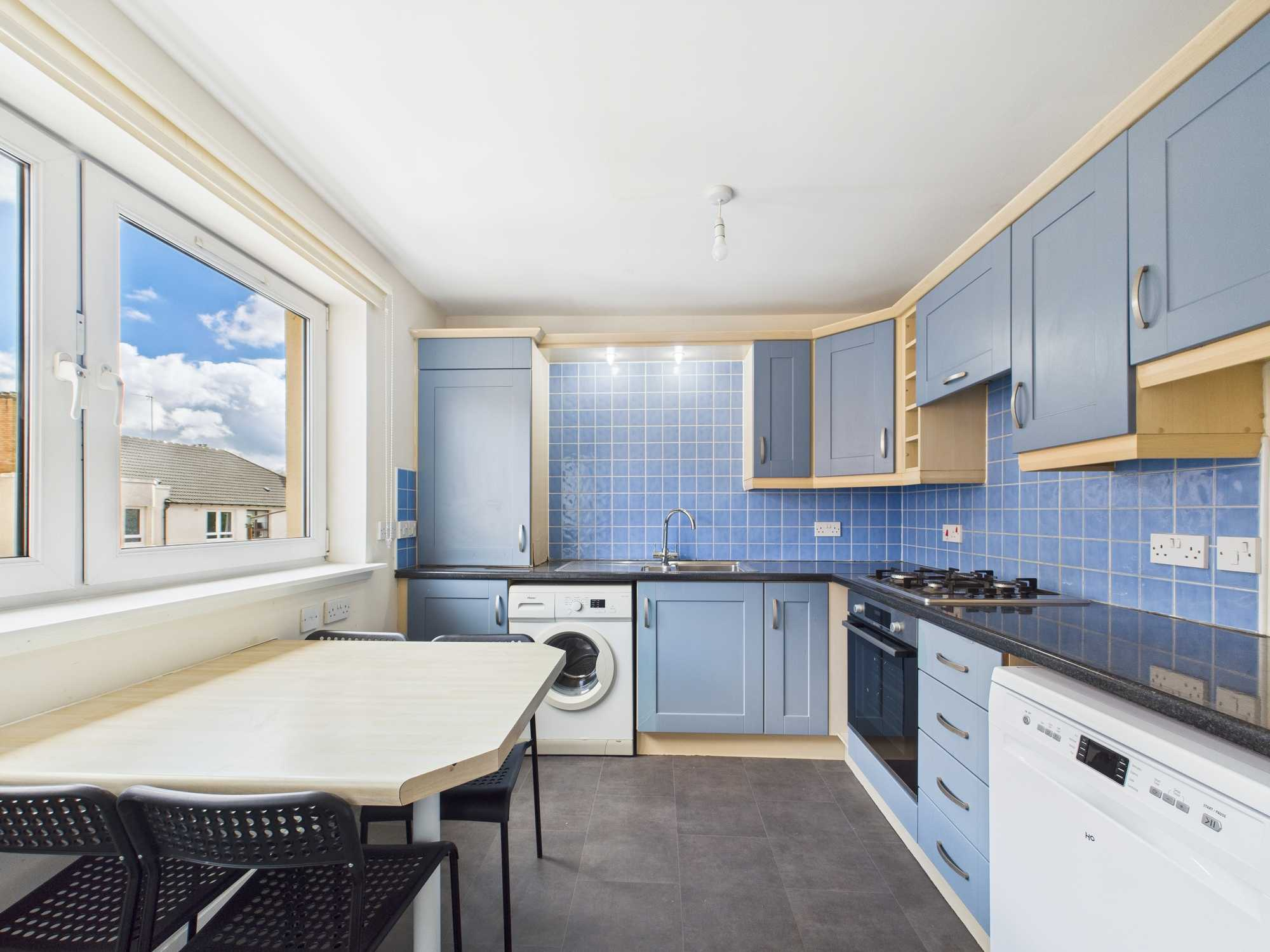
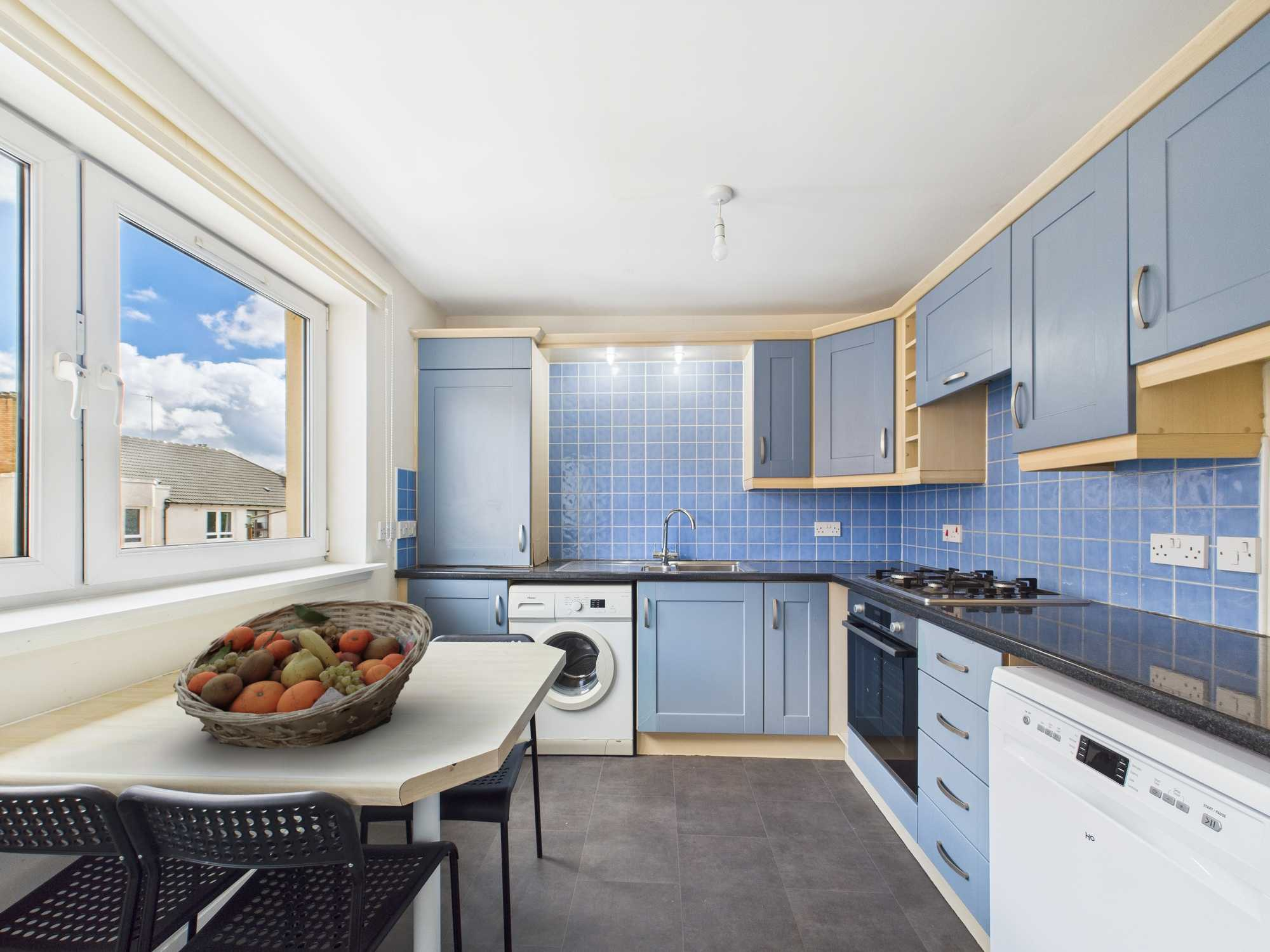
+ fruit basket [173,598,434,749]
